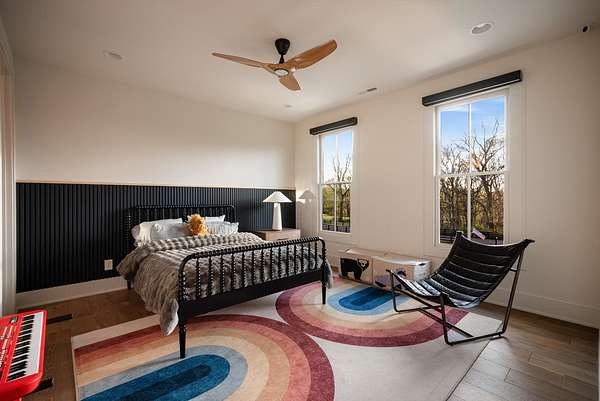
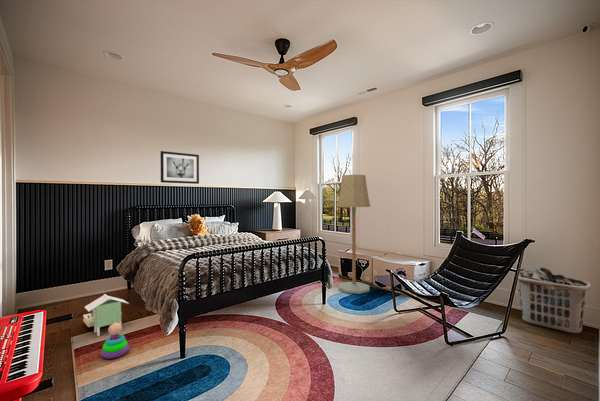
+ stacking toy [100,322,130,360]
+ floor lamp [337,174,371,295]
+ toy house [82,293,130,337]
+ wall art [160,150,200,185]
+ clothes hamper [517,267,592,335]
